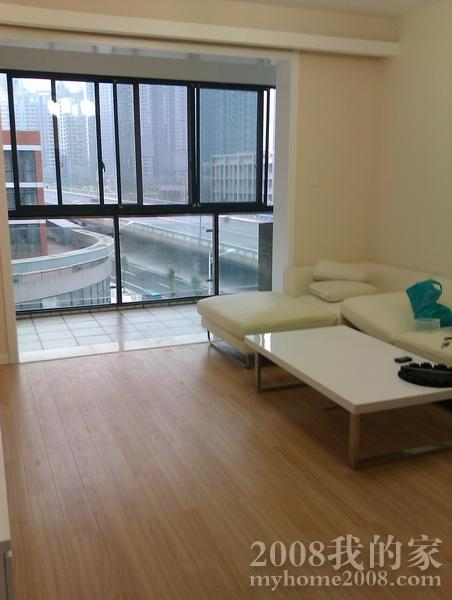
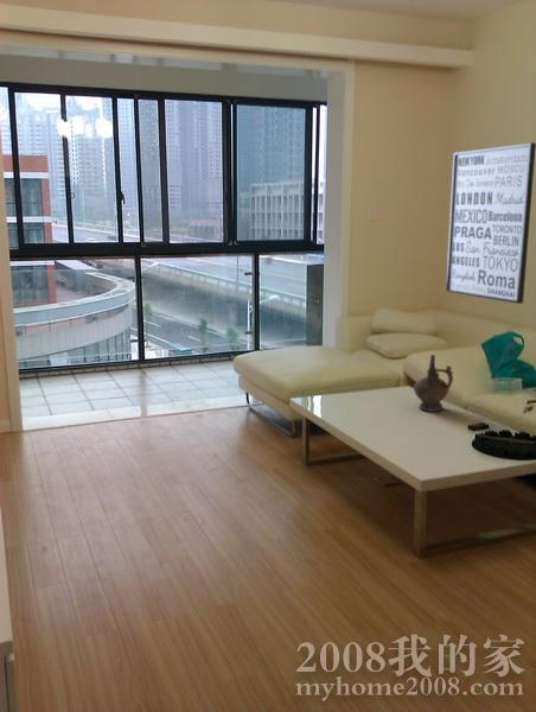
+ ceremonial vessel [413,354,454,413]
+ wall art [445,141,536,305]
